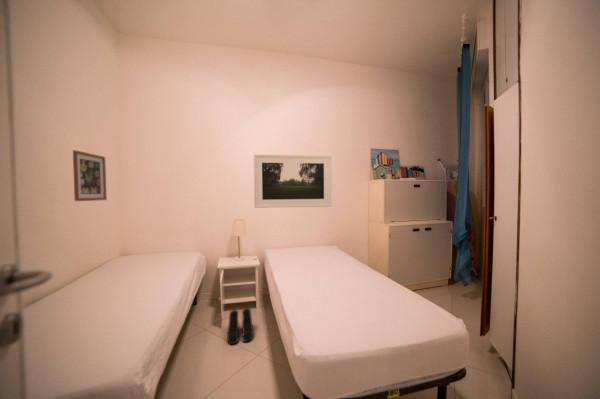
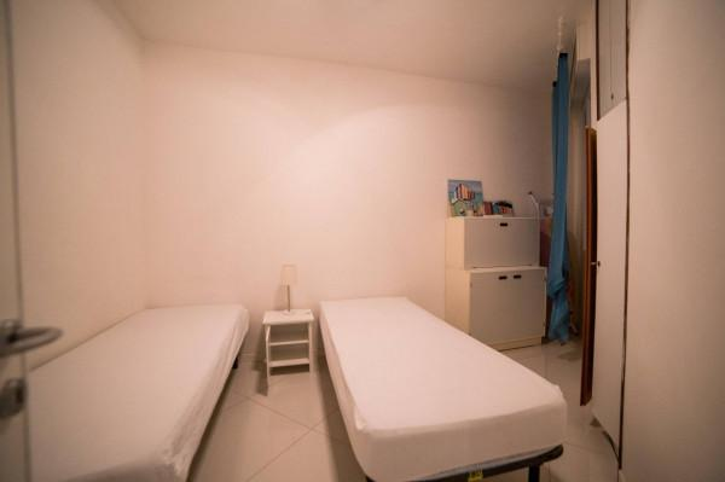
- boots [226,307,254,345]
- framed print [253,153,333,209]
- wall art [72,149,108,202]
